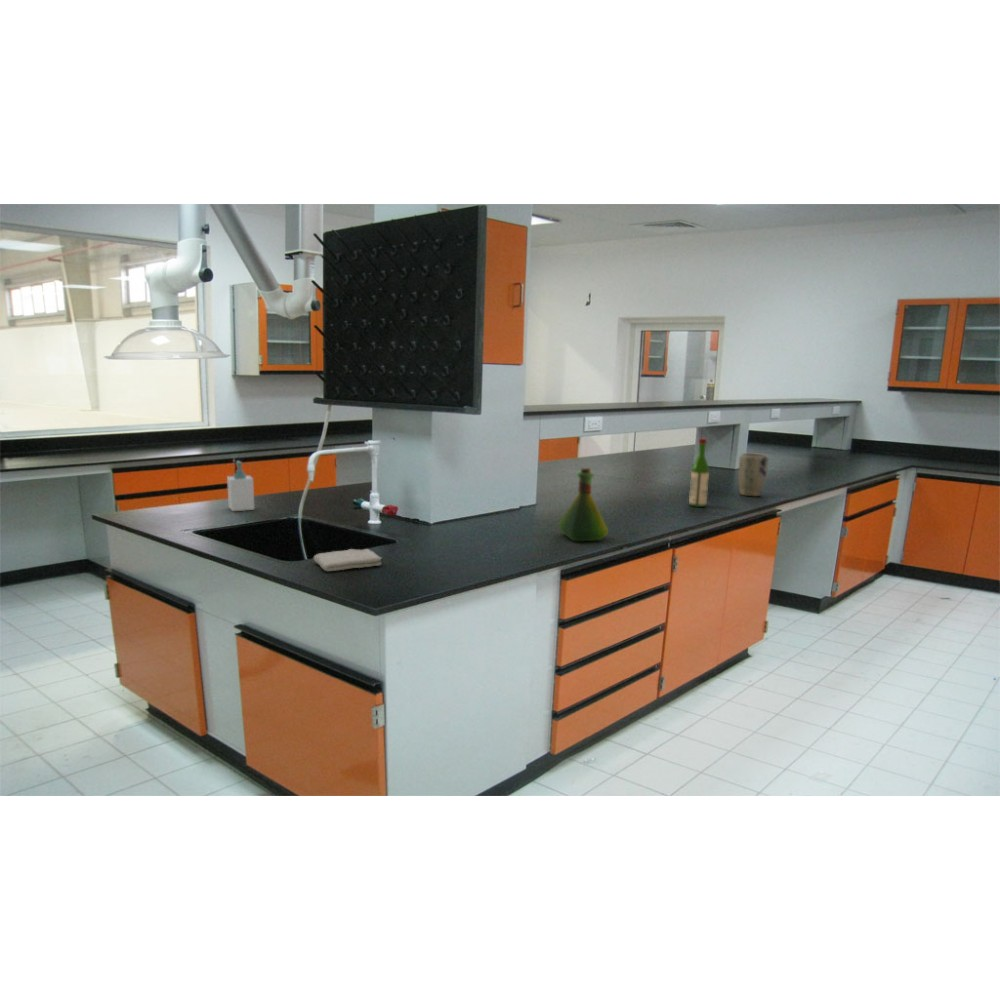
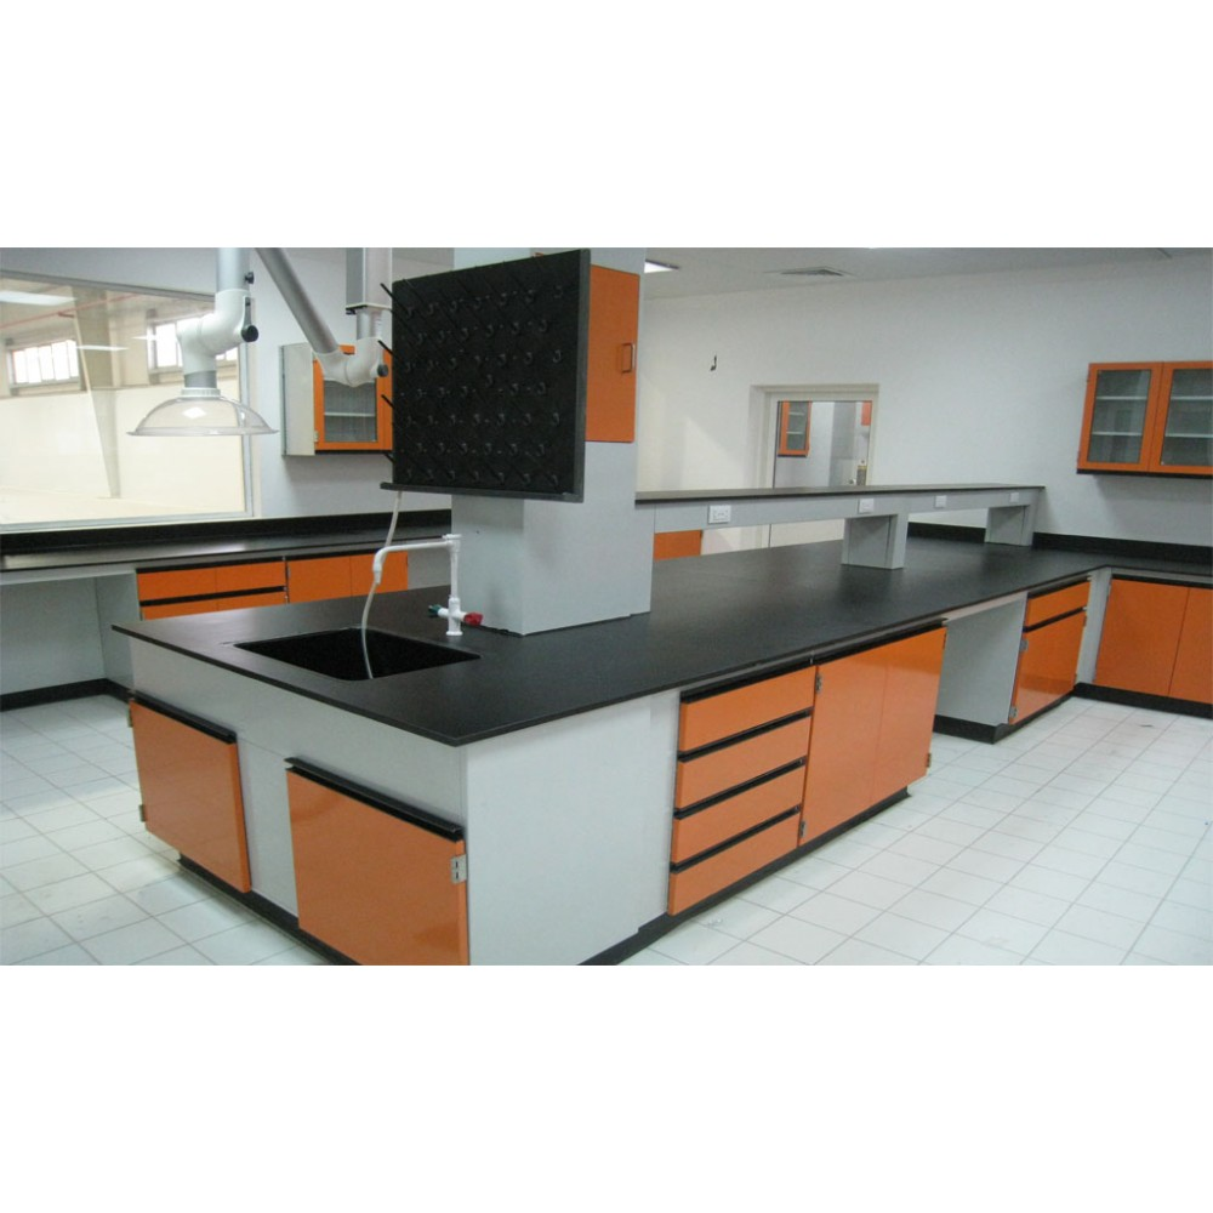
- flask [558,467,609,542]
- plant pot [737,452,770,497]
- wine bottle [688,438,710,508]
- soap bottle [226,460,255,512]
- washcloth [312,548,383,572]
